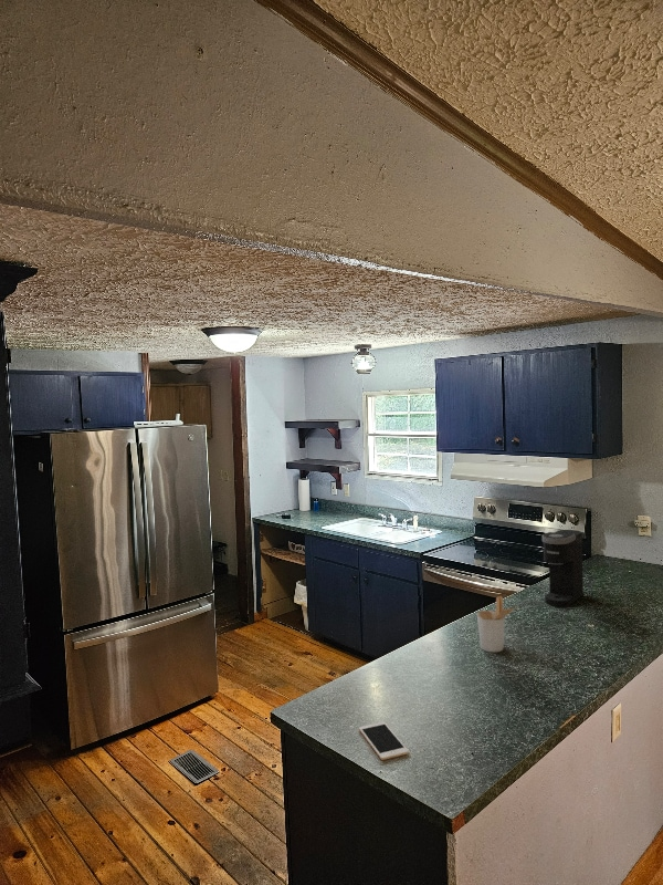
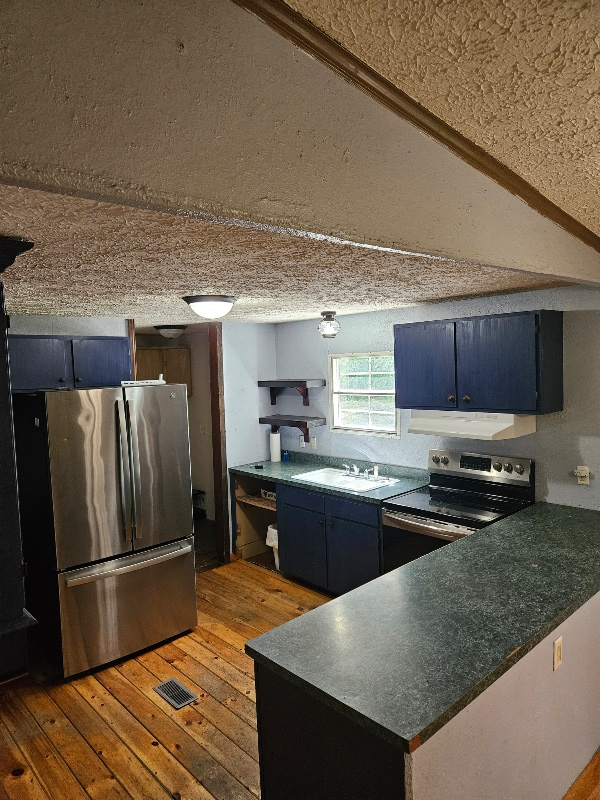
- utensil holder [476,595,519,653]
- cell phone [358,721,410,761]
- coffee maker [541,529,585,607]
